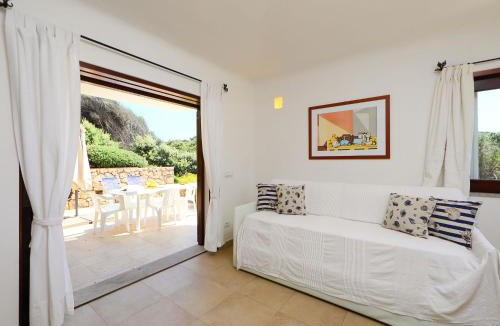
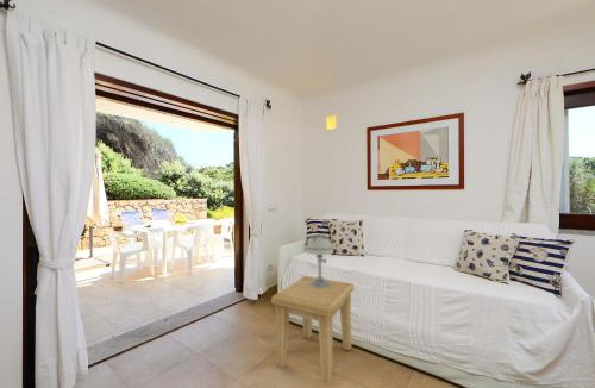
+ table lamp [305,232,334,288]
+ side table [270,275,355,387]
